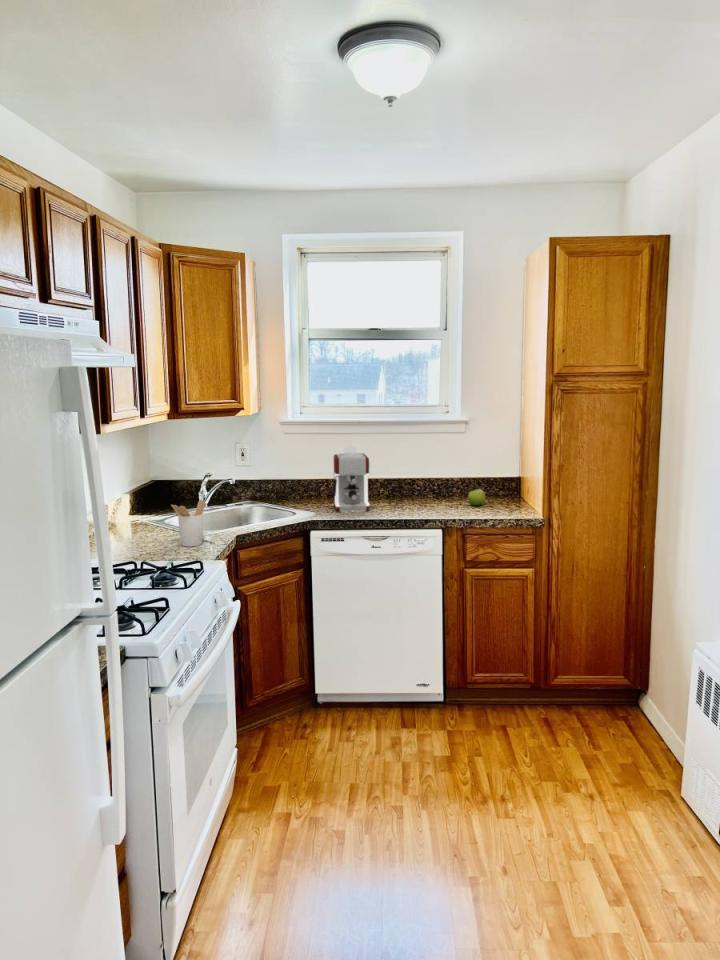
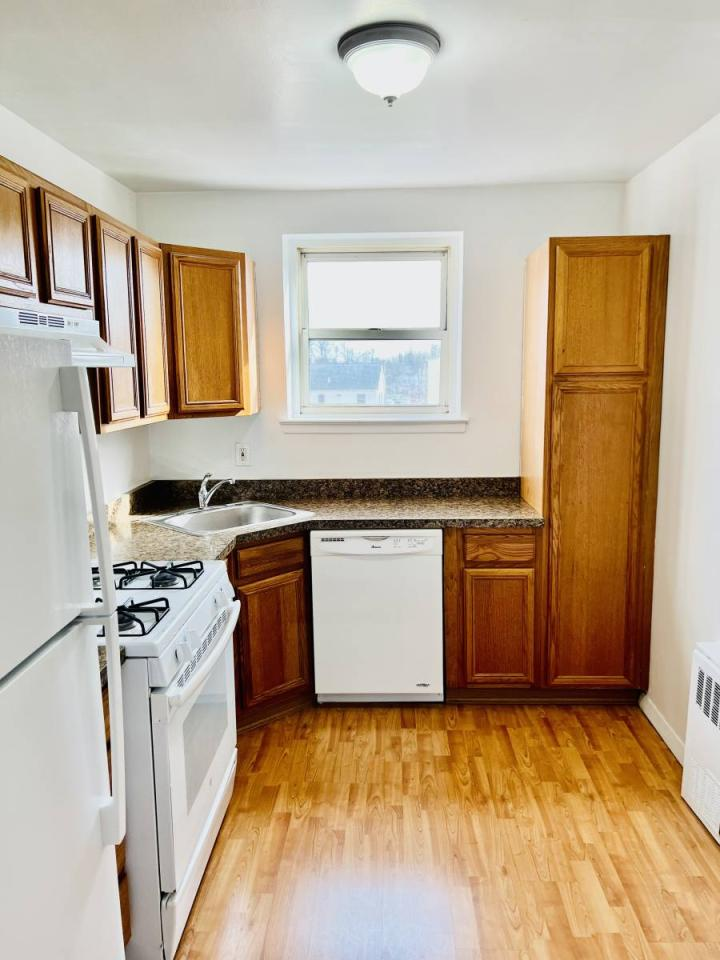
- utensil holder [170,499,206,548]
- coffee maker [331,444,371,512]
- fruit [467,488,487,507]
